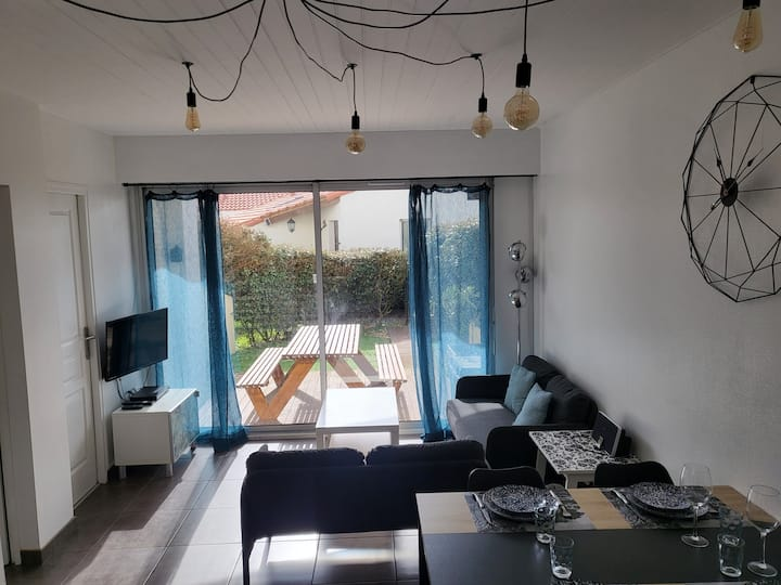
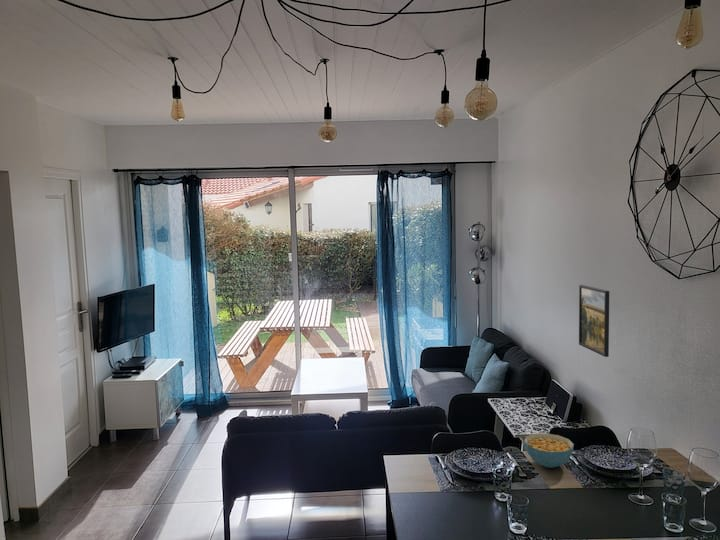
+ cereal bowl [523,432,575,469]
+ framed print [578,284,610,358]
